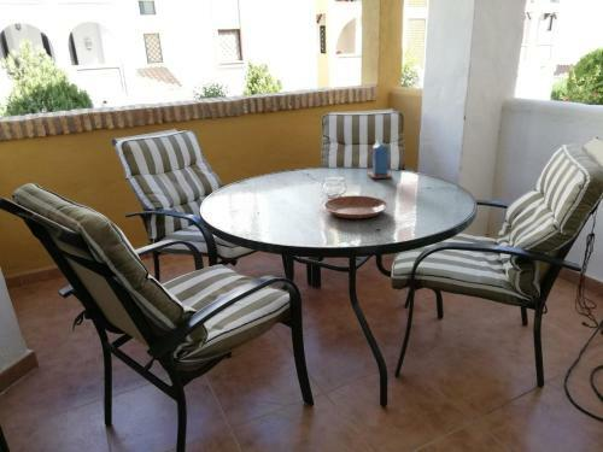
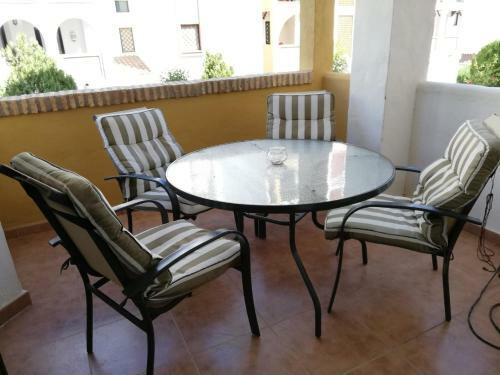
- candle [367,139,393,180]
- bowl [322,194,388,219]
